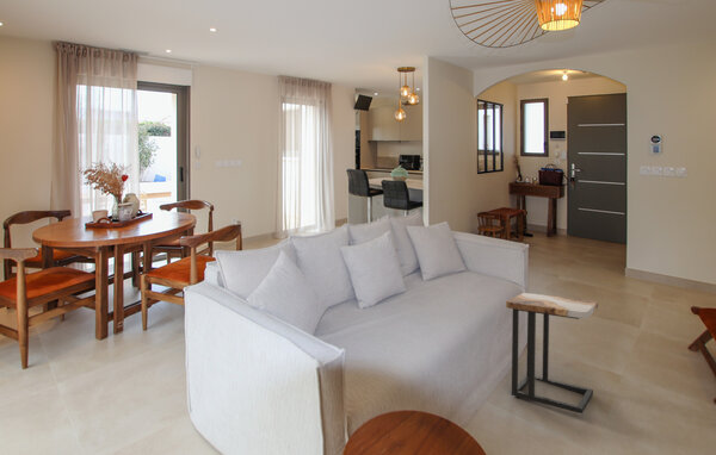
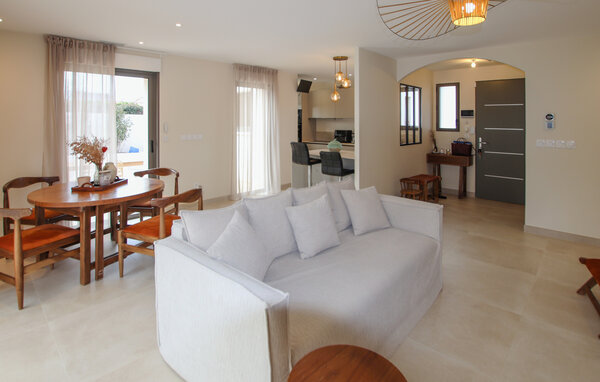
- side table [505,292,599,416]
